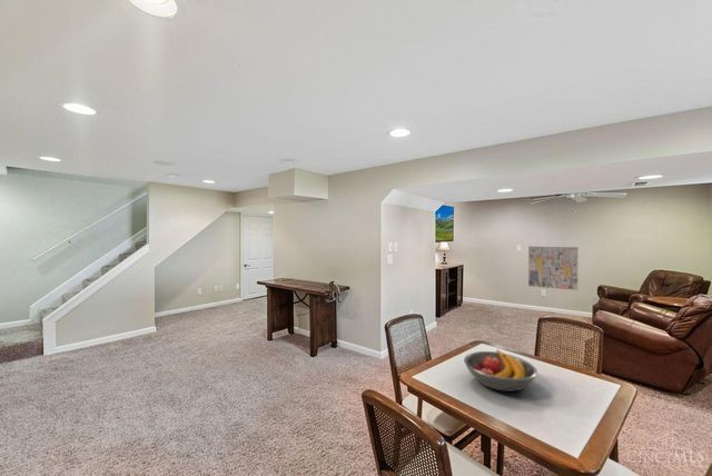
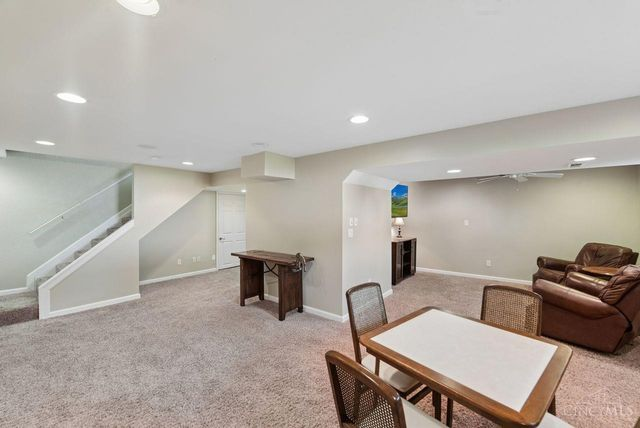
- fruit bowl [463,349,538,393]
- wall art [527,246,580,291]
